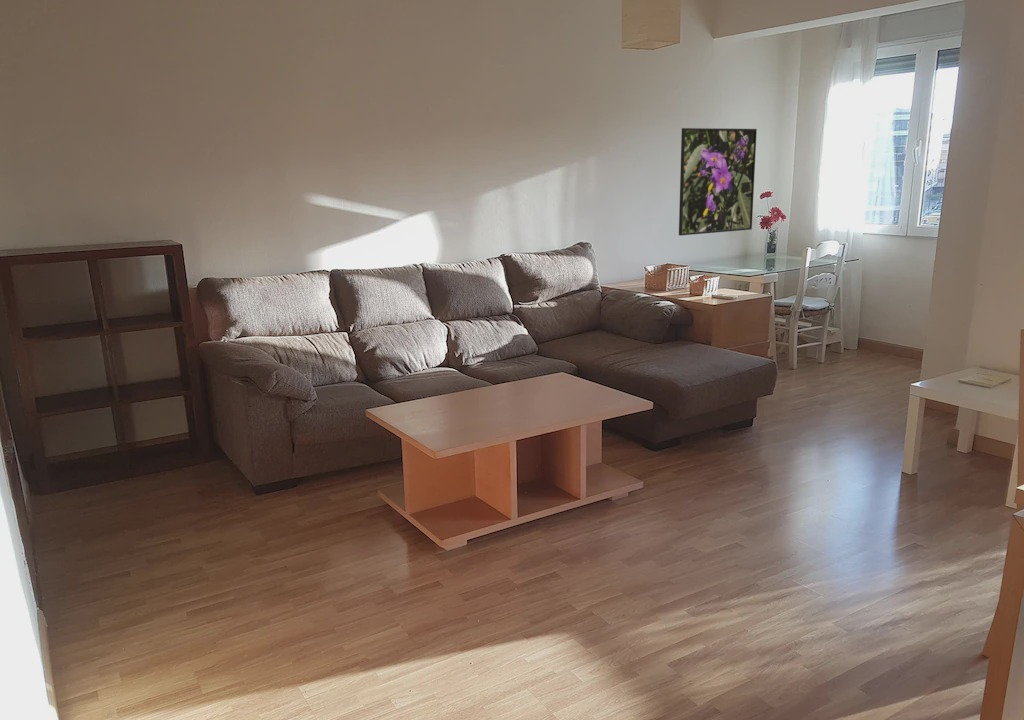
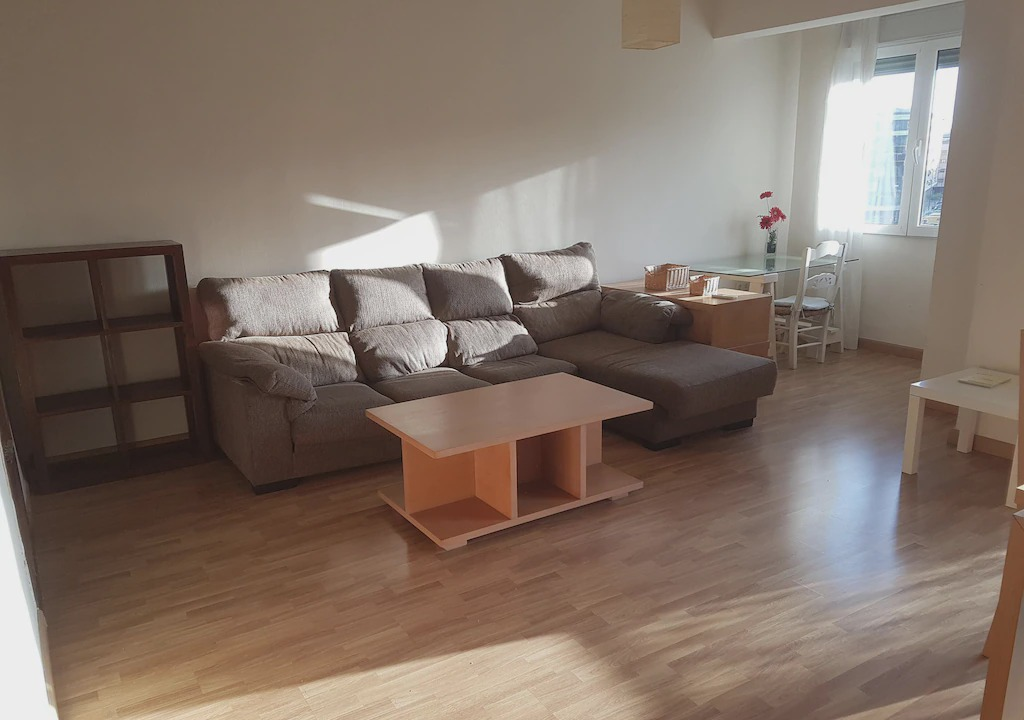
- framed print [678,127,758,237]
